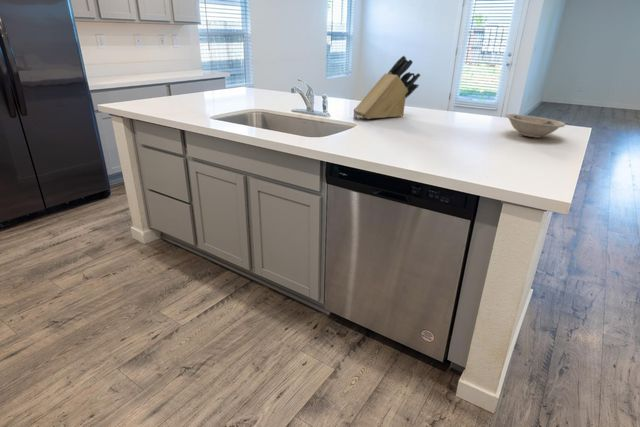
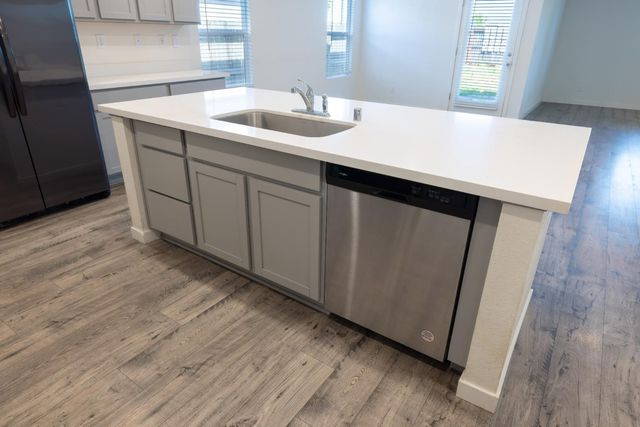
- bowl [504,113,567,139]
- knife block [353,55,421,120]
